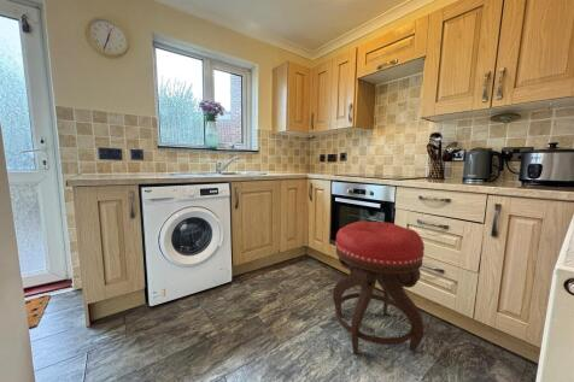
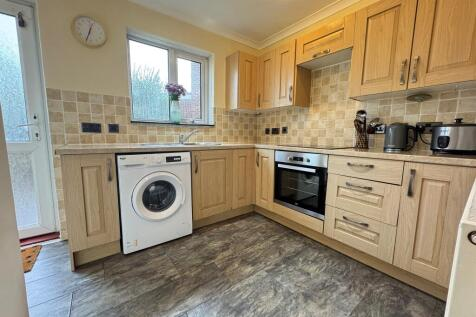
- stool [332,219,426,355]
